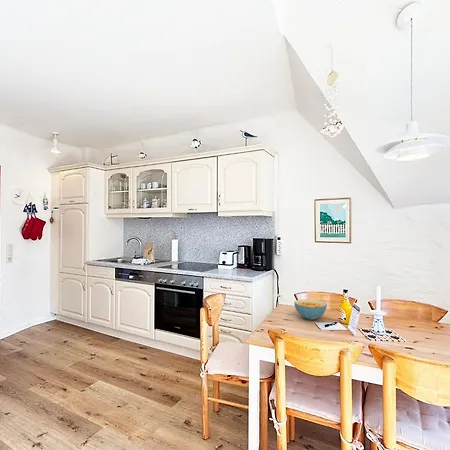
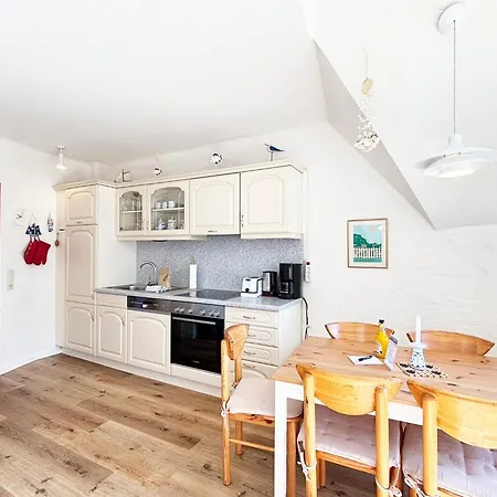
- cereal bowl [293,298,328,321]
